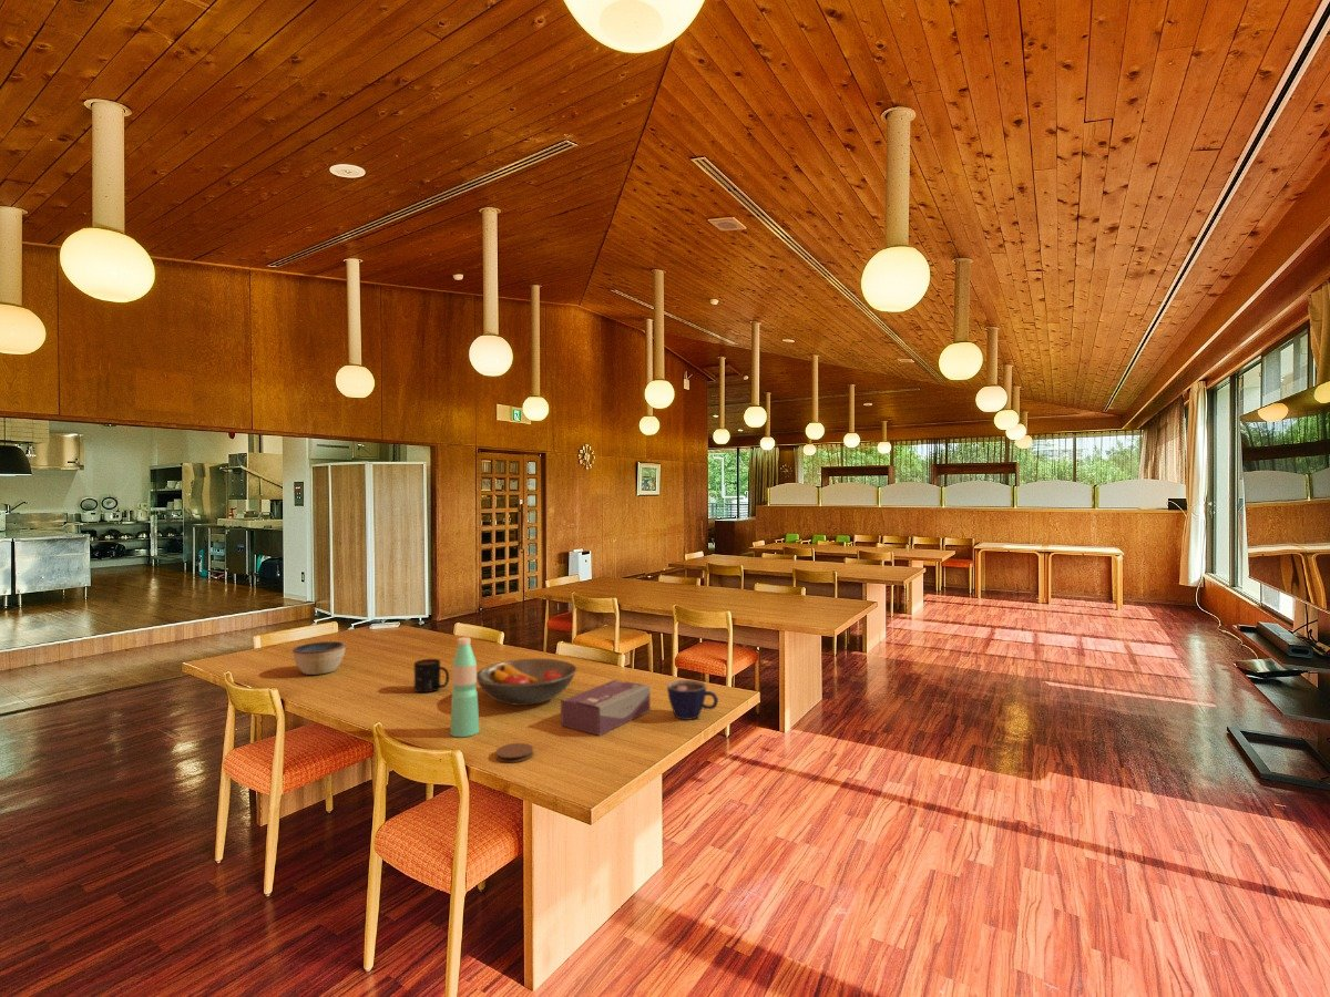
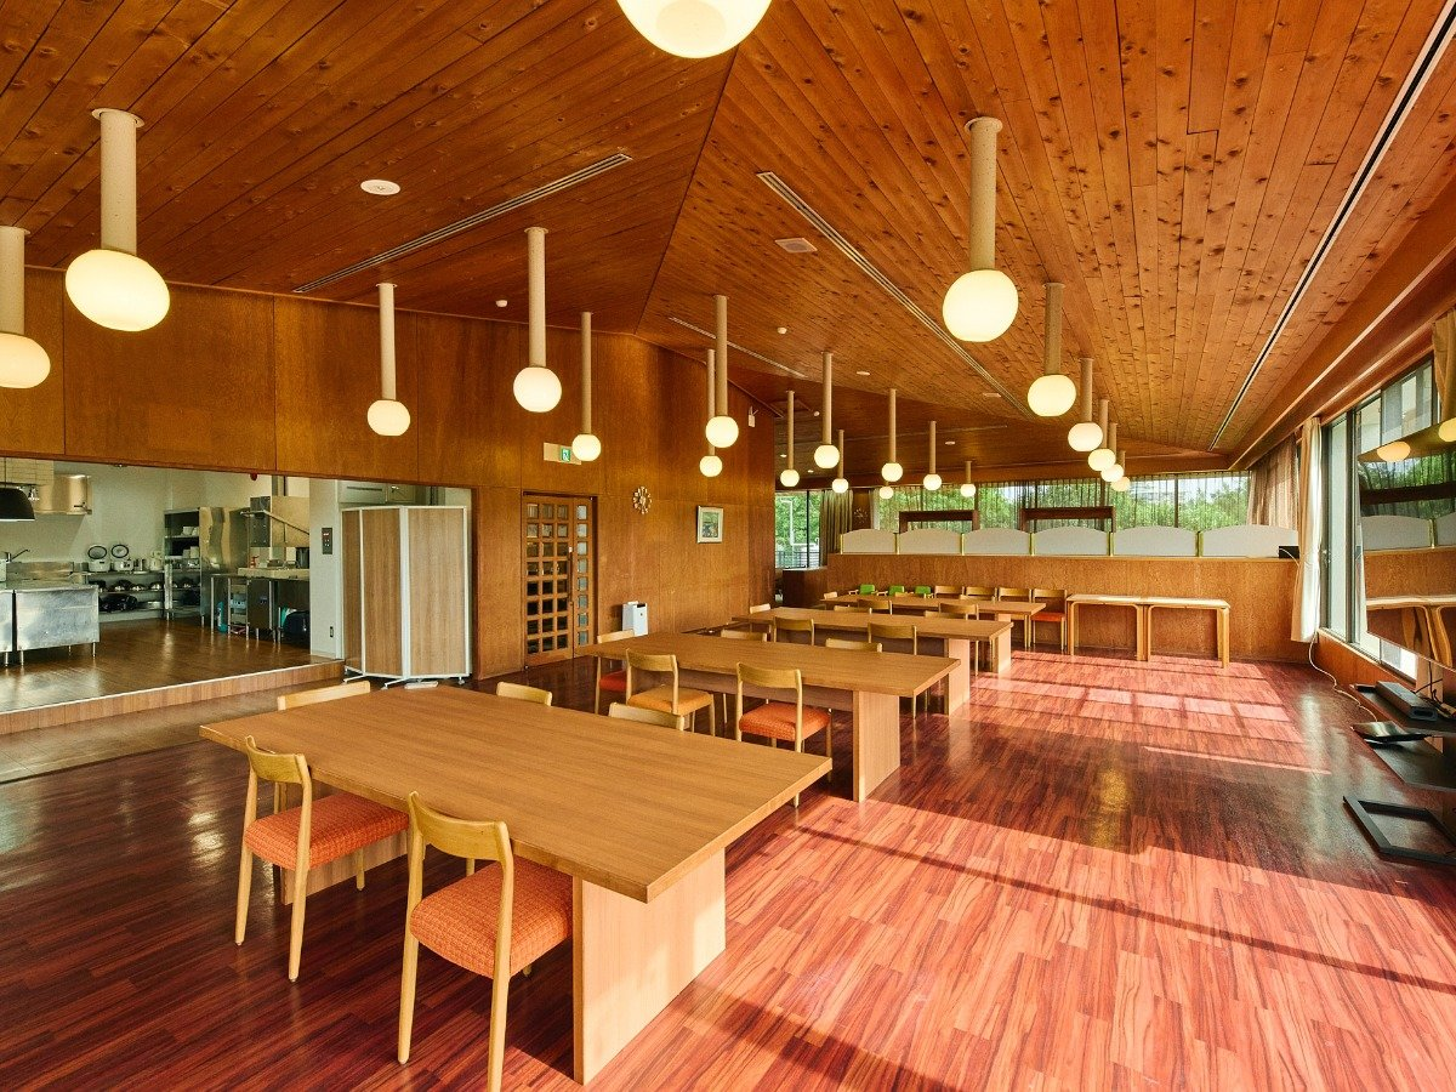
- water bottle [449,636,480,738]
- tissue box [560,679,651,737]
- coaster [494,742,534,763]
- bowl [291,640,347,676]
- cup [666,679,719,721]
- mug [413,658,450,693]
- fruit bowl [477,658,577,707]
